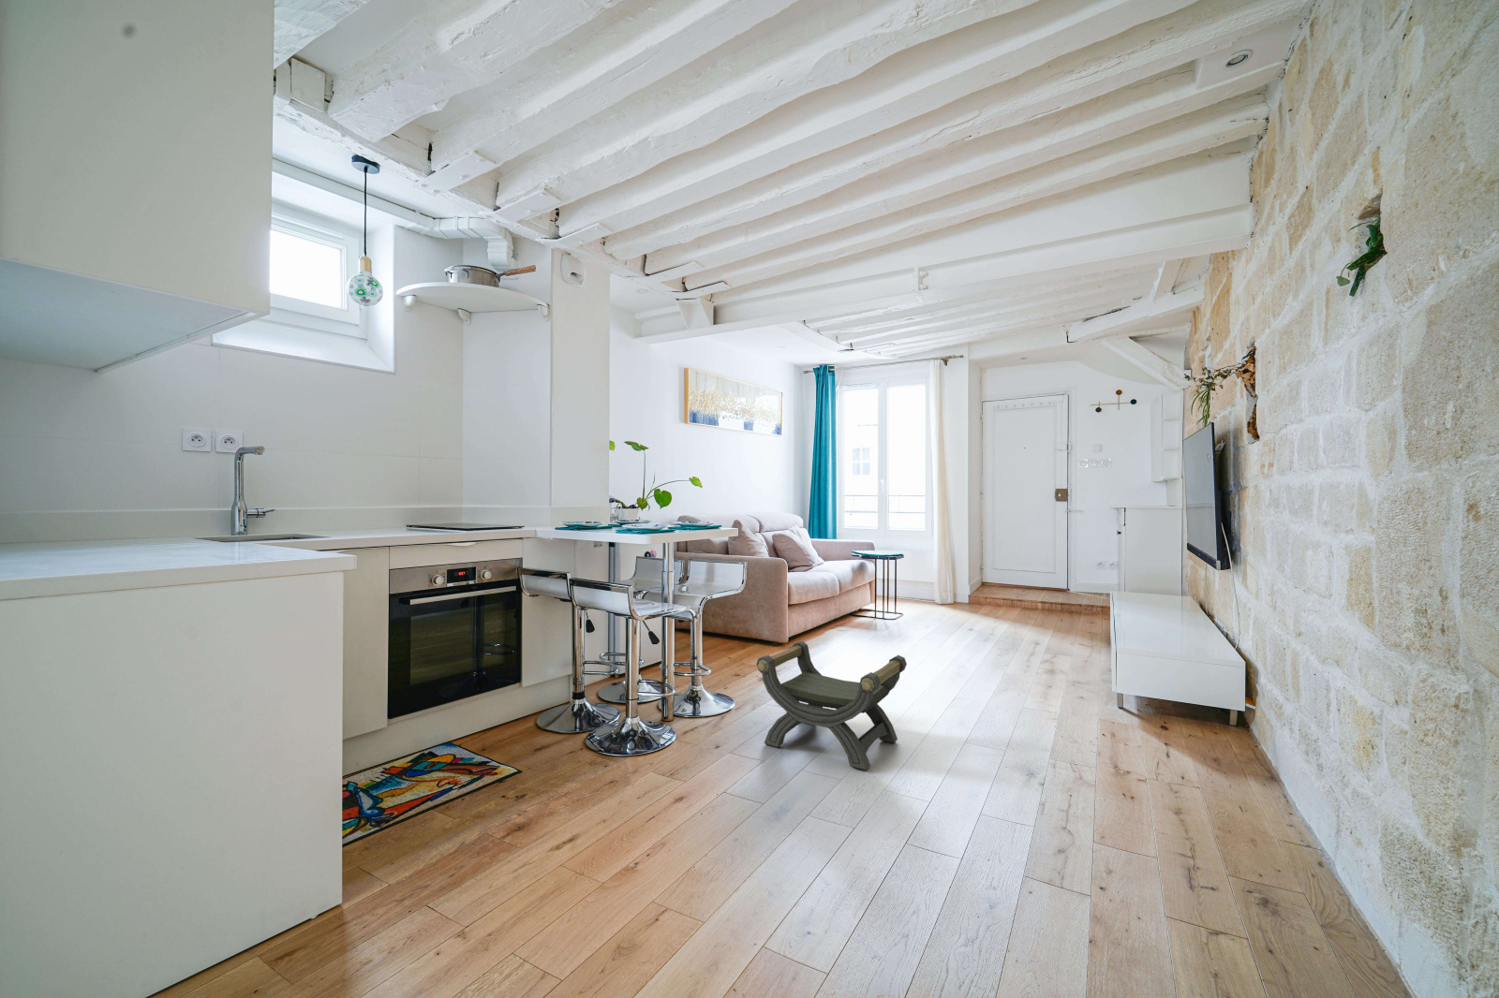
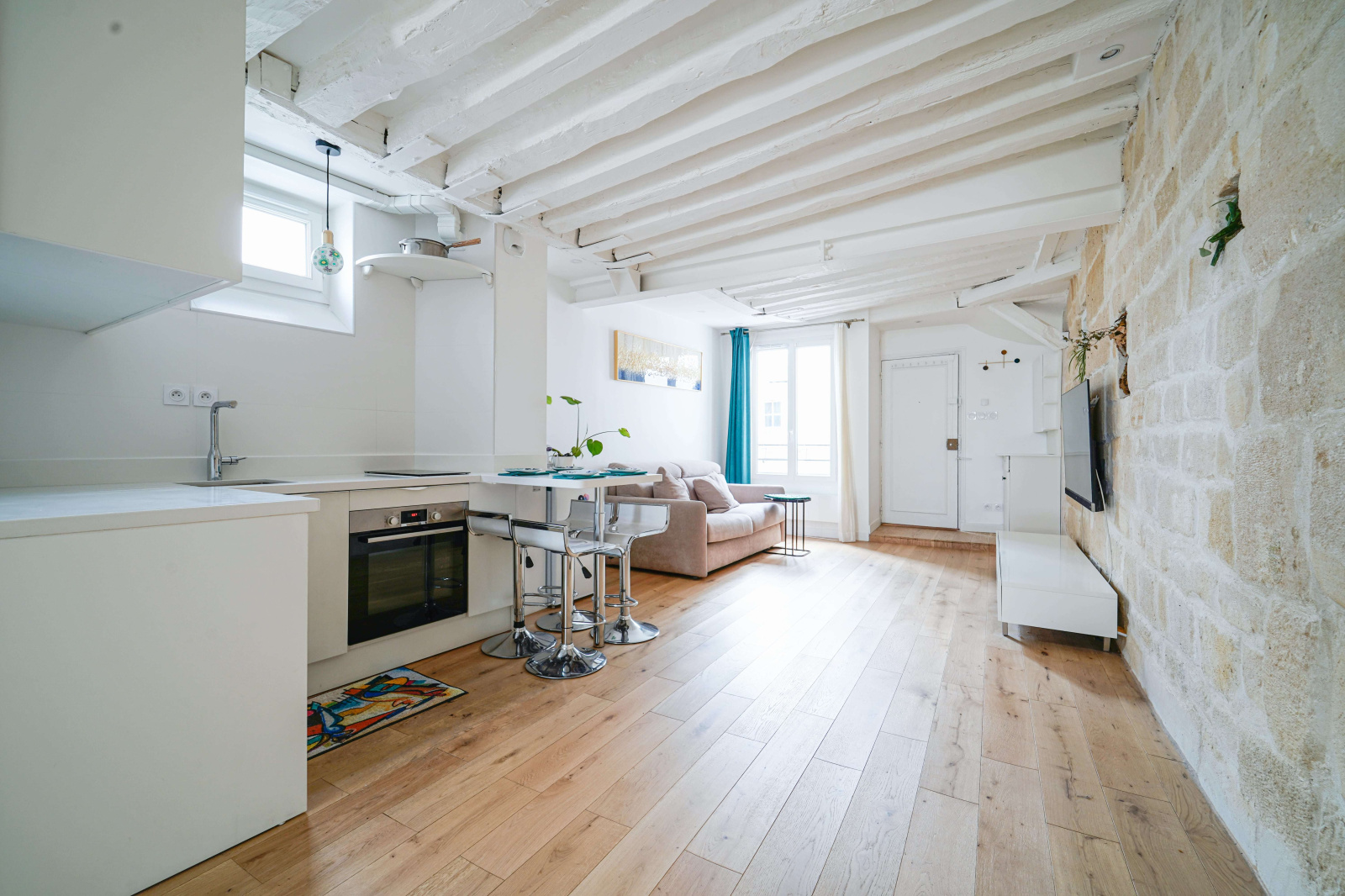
- stool [756,640,908,772]
